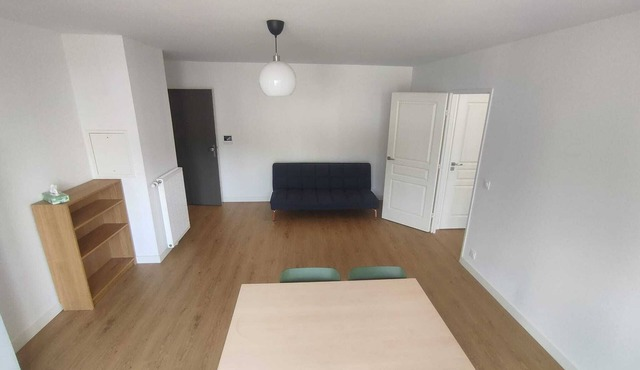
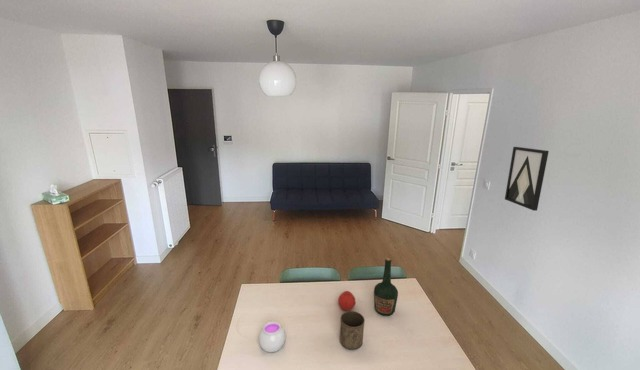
+ jar [258,321,287,353]
+ bottle [373,257,399,317]
+ wall art [504,146,550,212]
+ fruit [337,290,356,312]
+ cup [339,310,366,351]
